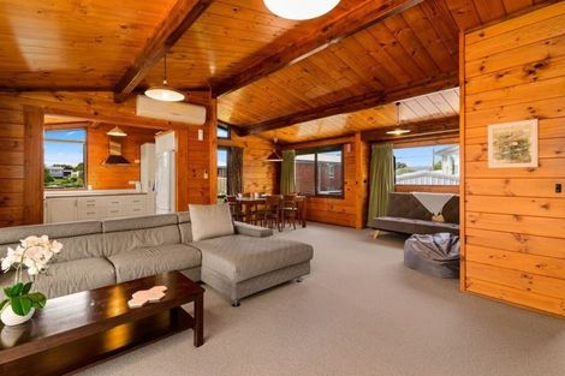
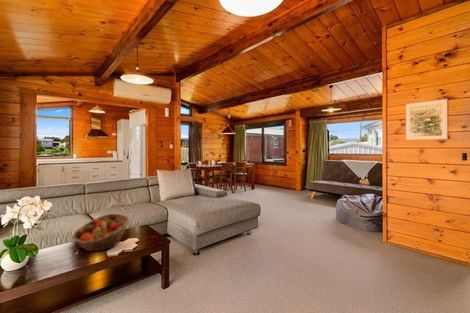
+ fruit basket [72,213,131,252]
